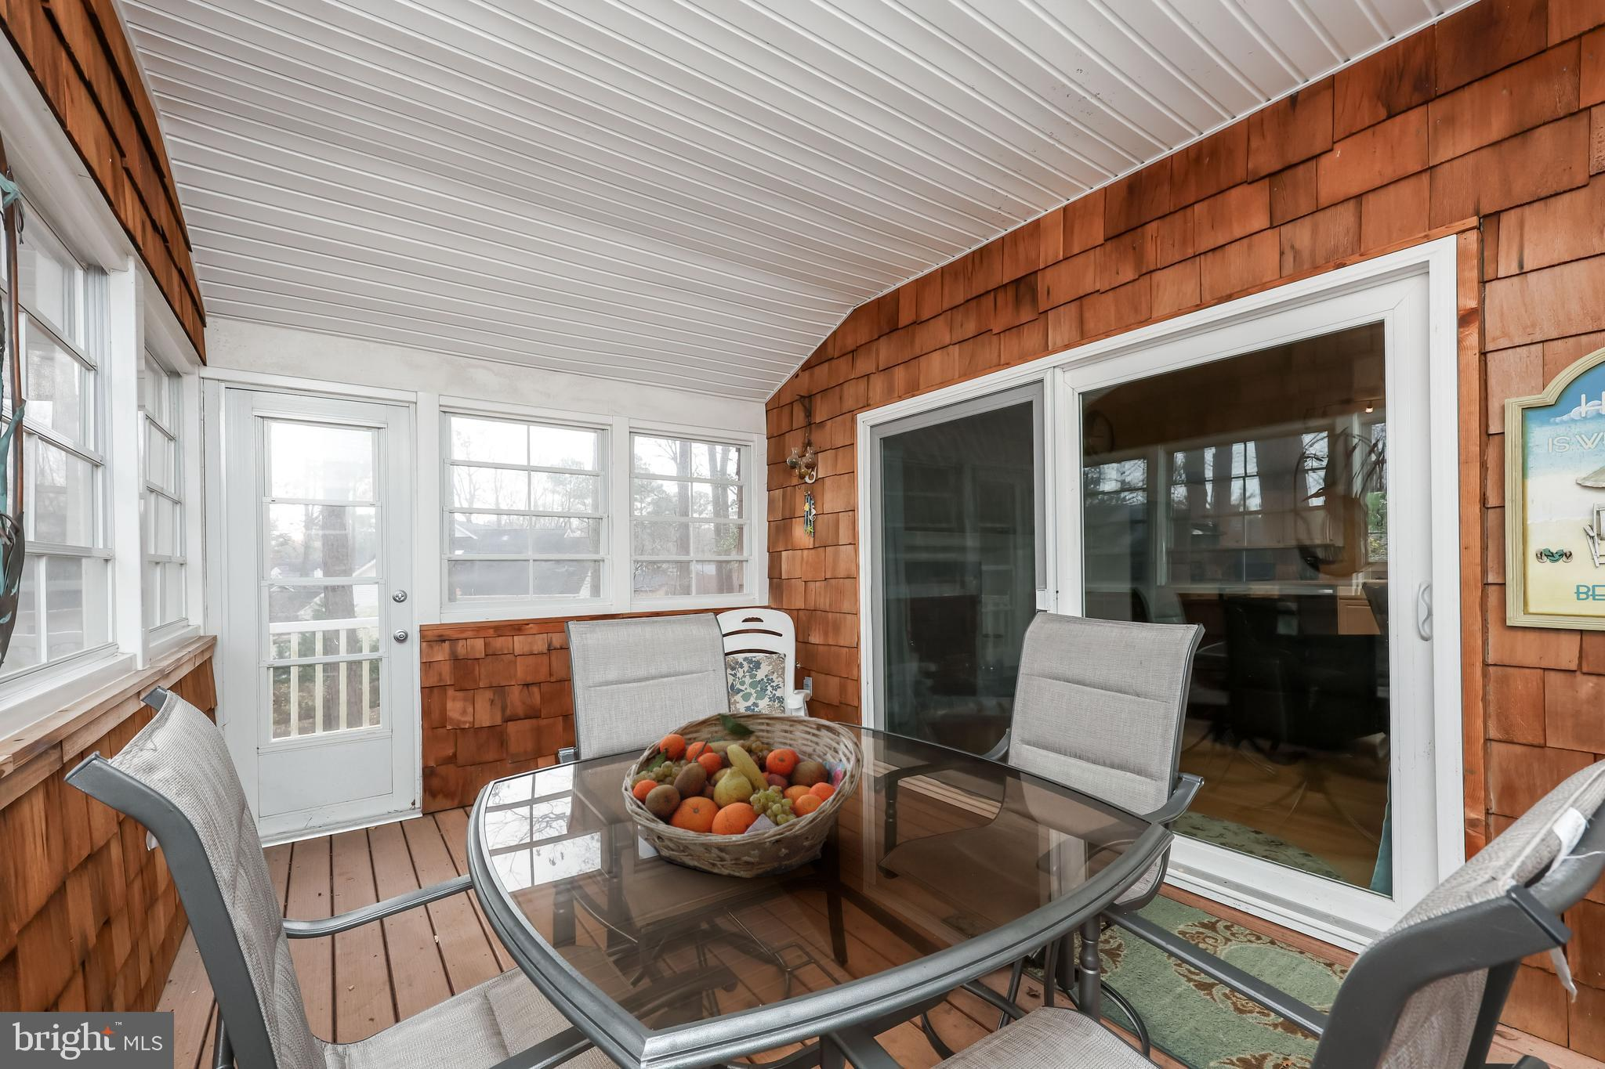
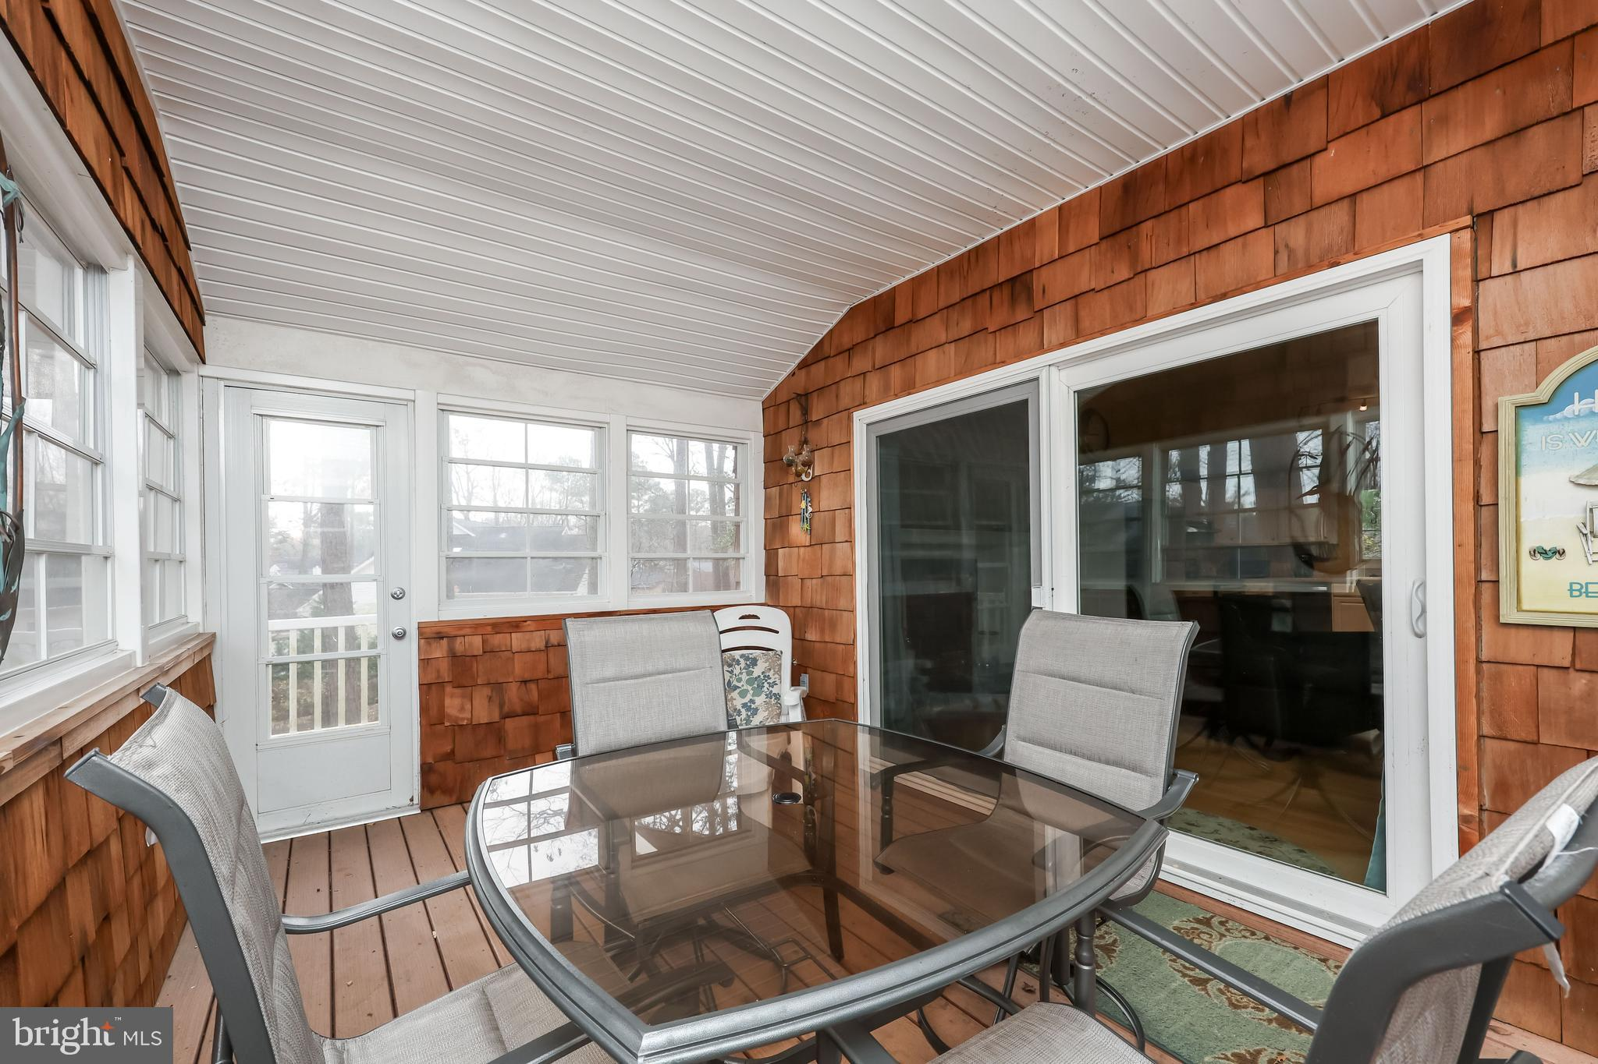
- fruit basket [619,711,864,878]
